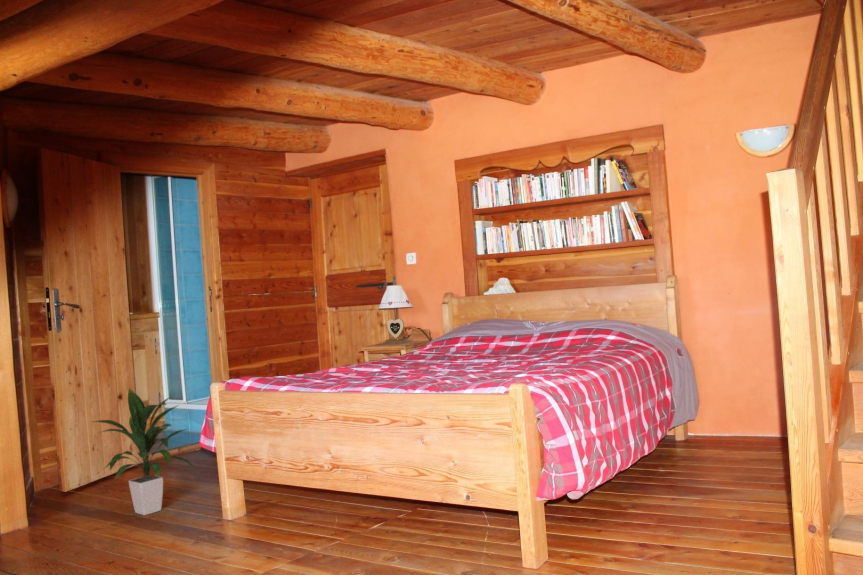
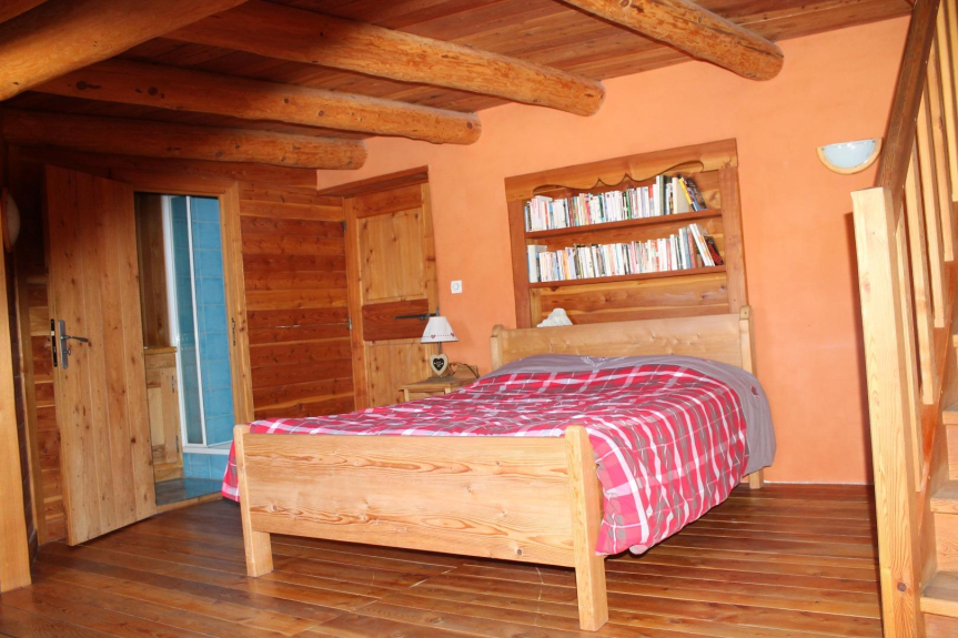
- indoor plant [92,386,197,516]
